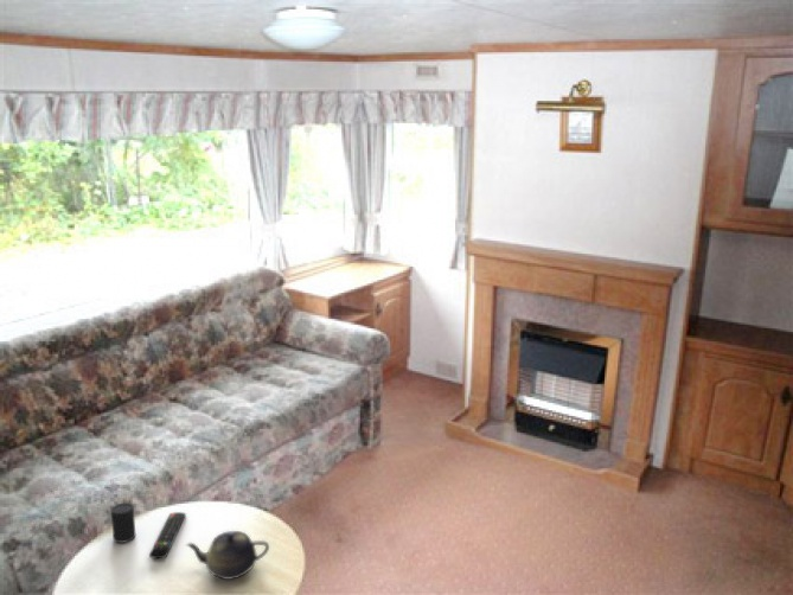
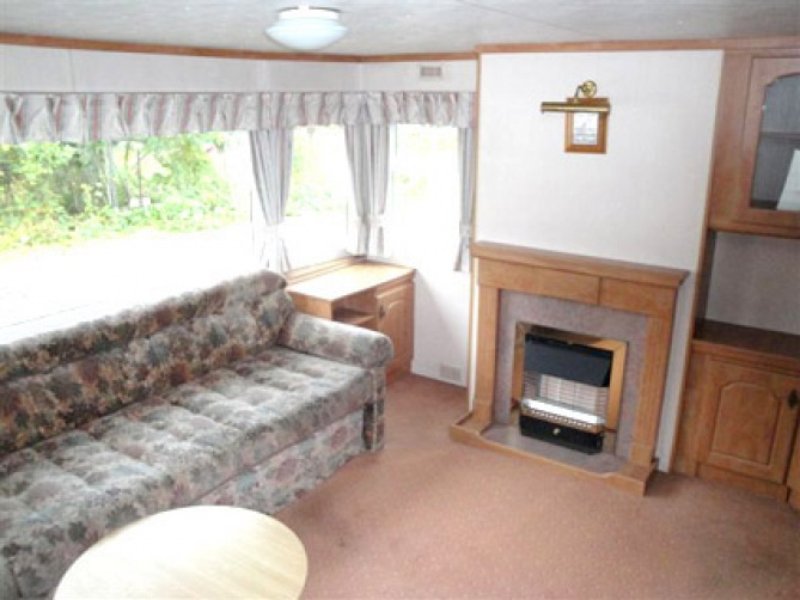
- remote control [148,511,187,559]
- cup [110,501,136,544]
- teapot [185,530,270,581]
